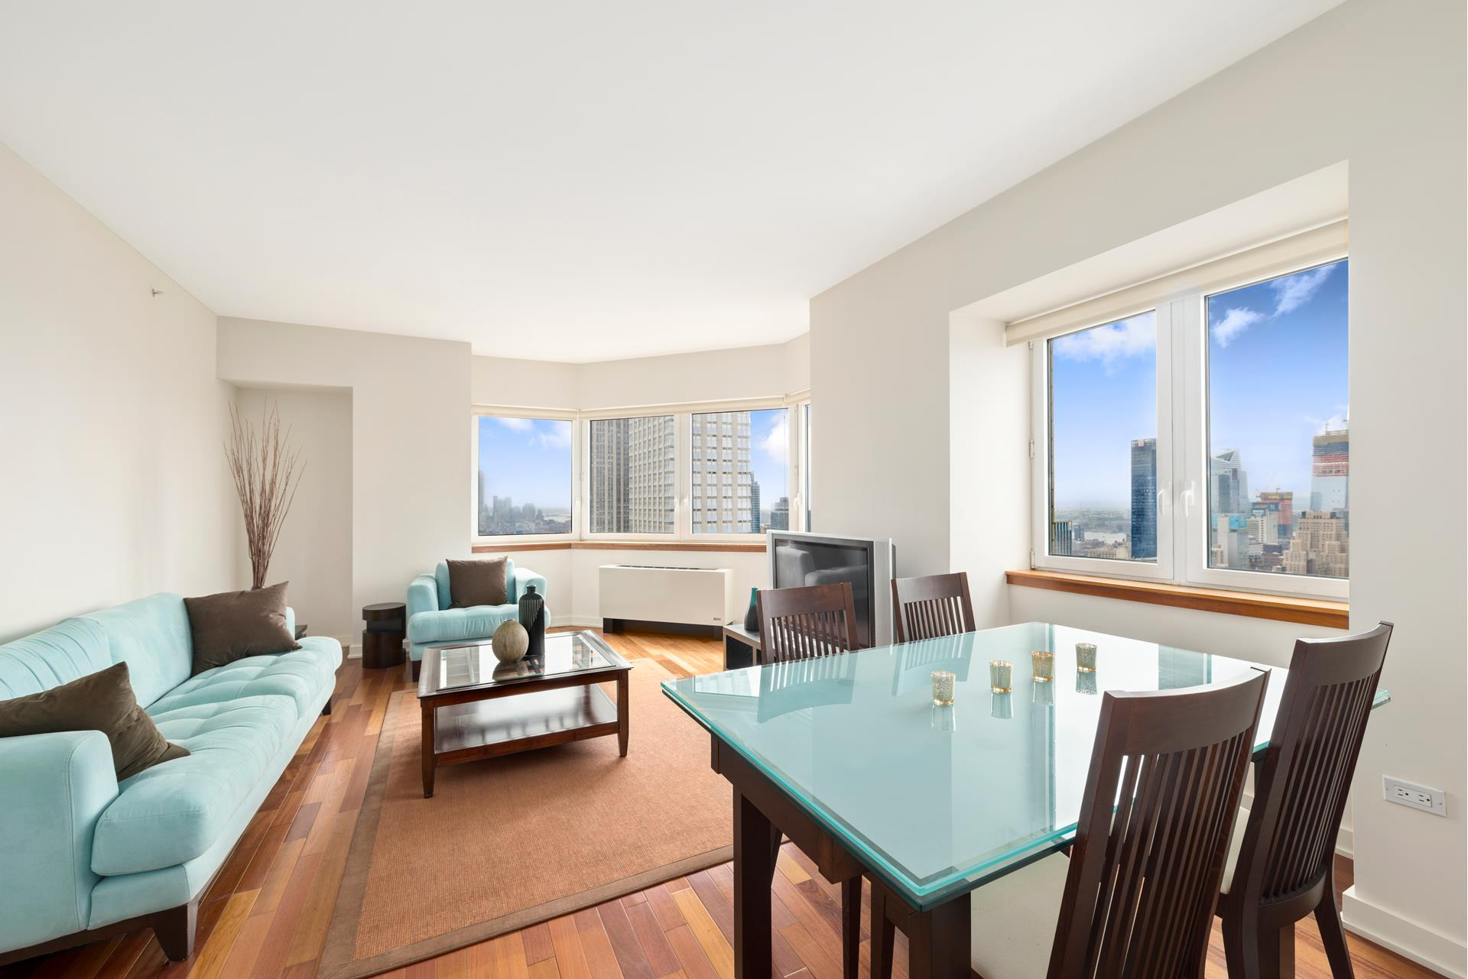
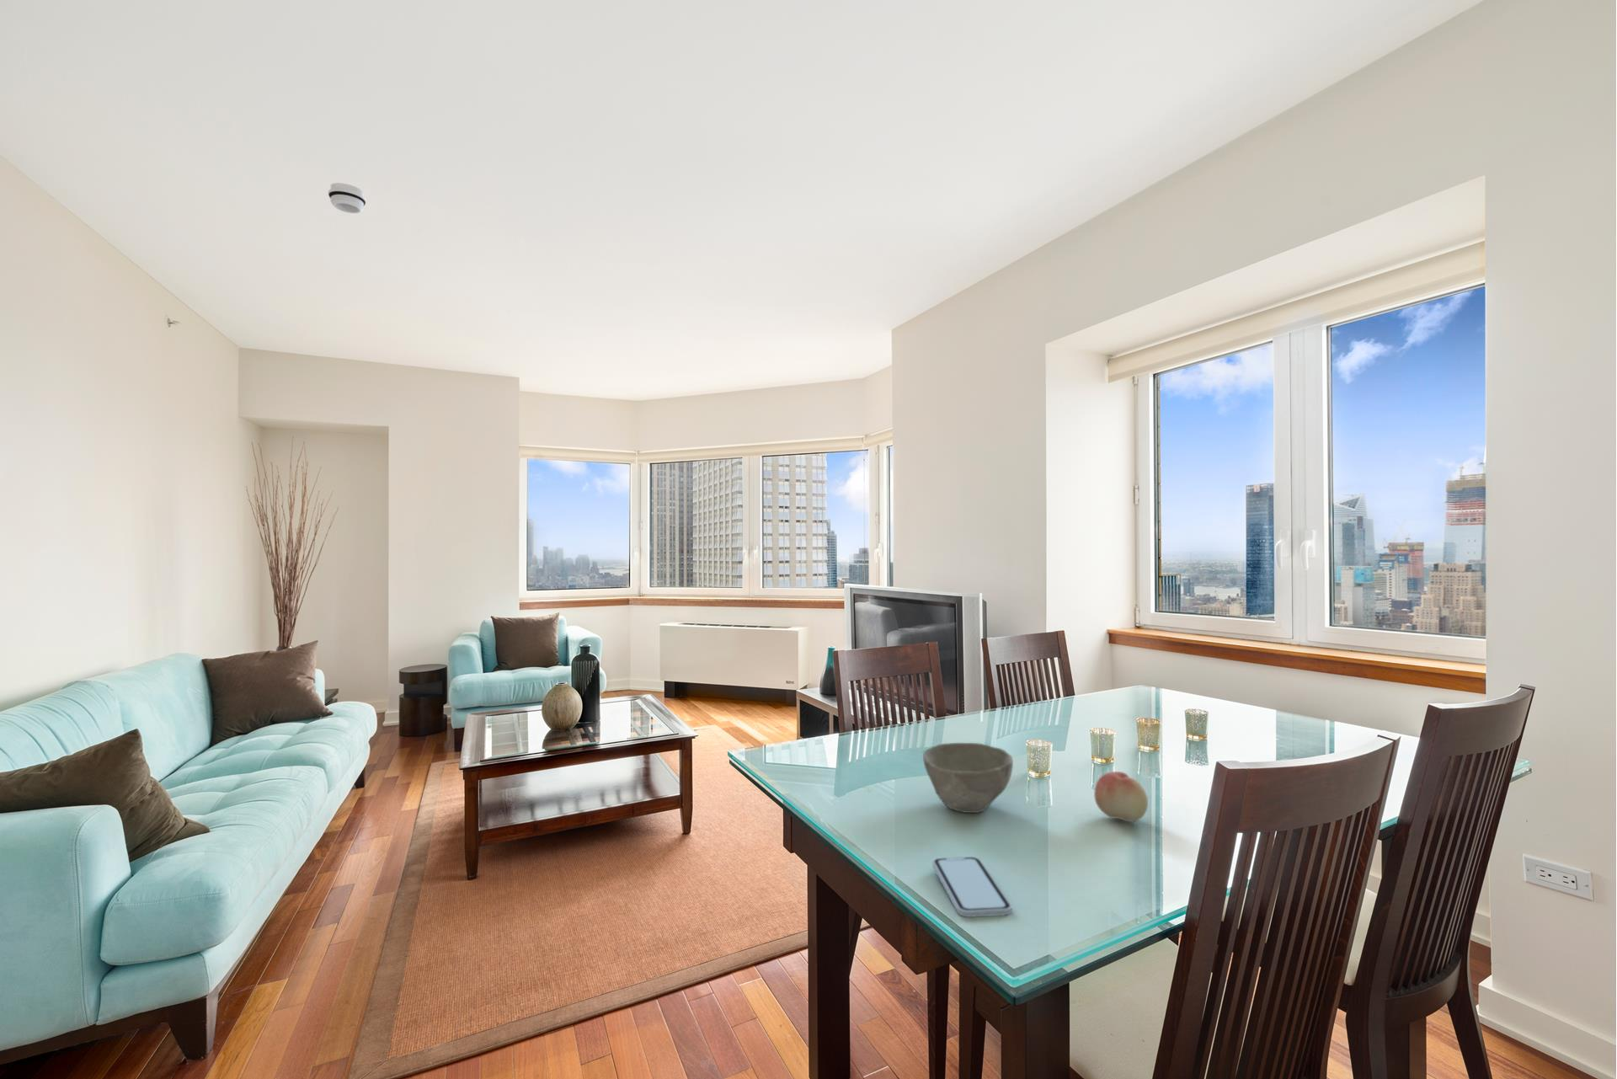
+ smartphone [932,856,1013,918]
+ fruit [1093,771,1149,822]
+ bowl [922,742,1014,814]
+ smoke detector [327,182,367,214]
